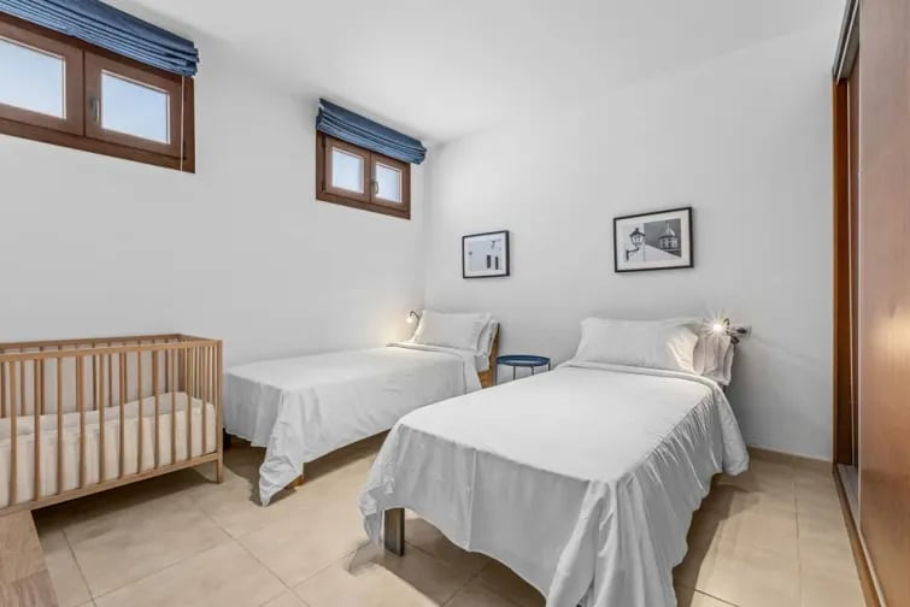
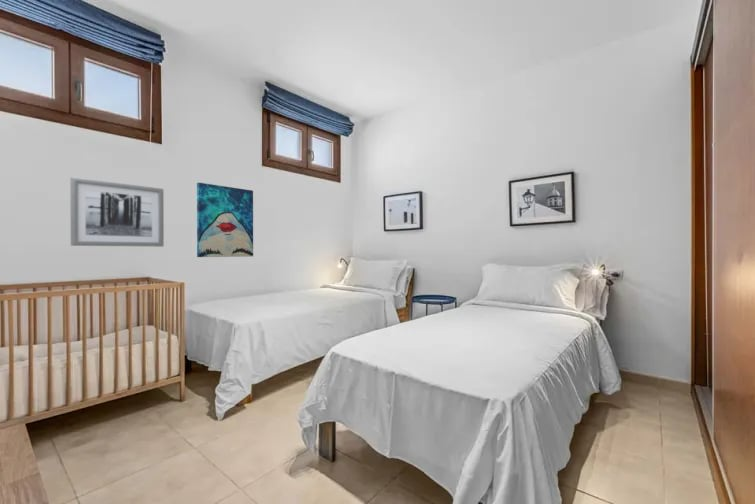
+ wall art [70,176,165,248]
+ wall art [196,182,254,258]
